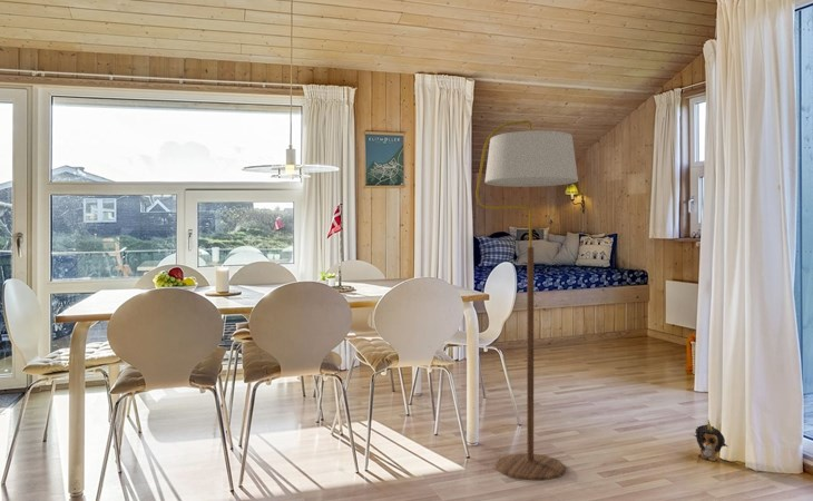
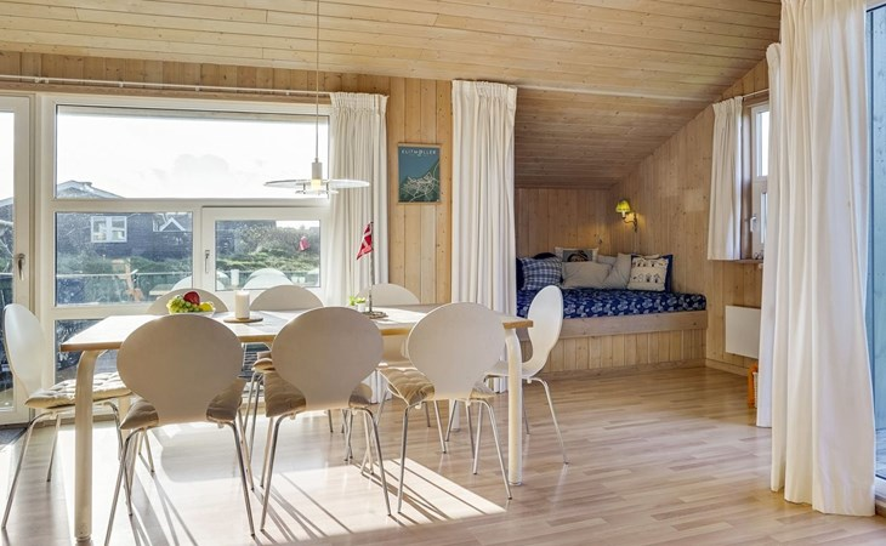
- plush toy [694,419,729,462]
- floor lamp [474,119,579,482]
